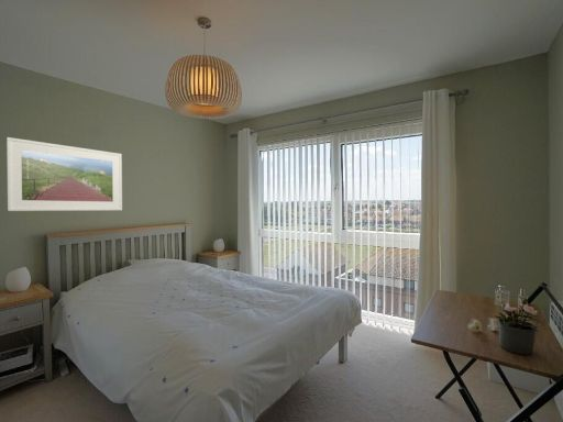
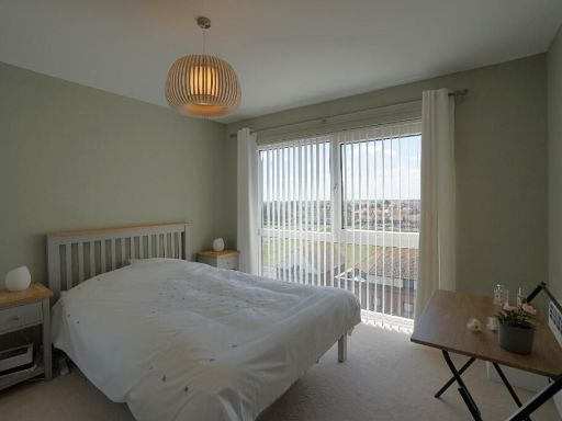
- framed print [5,136,123,212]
